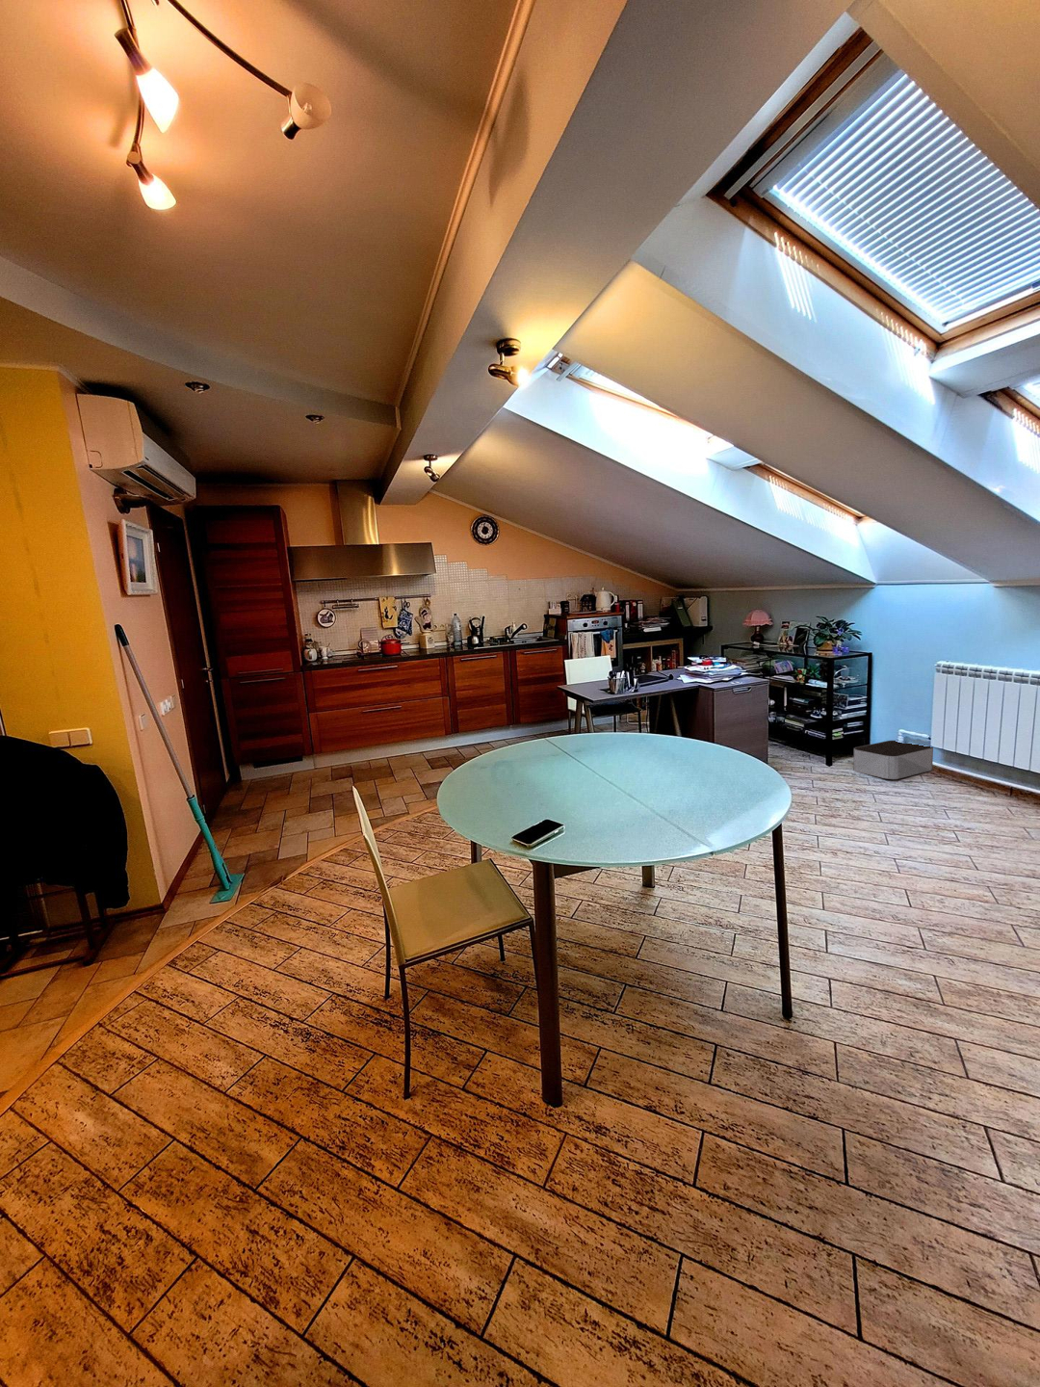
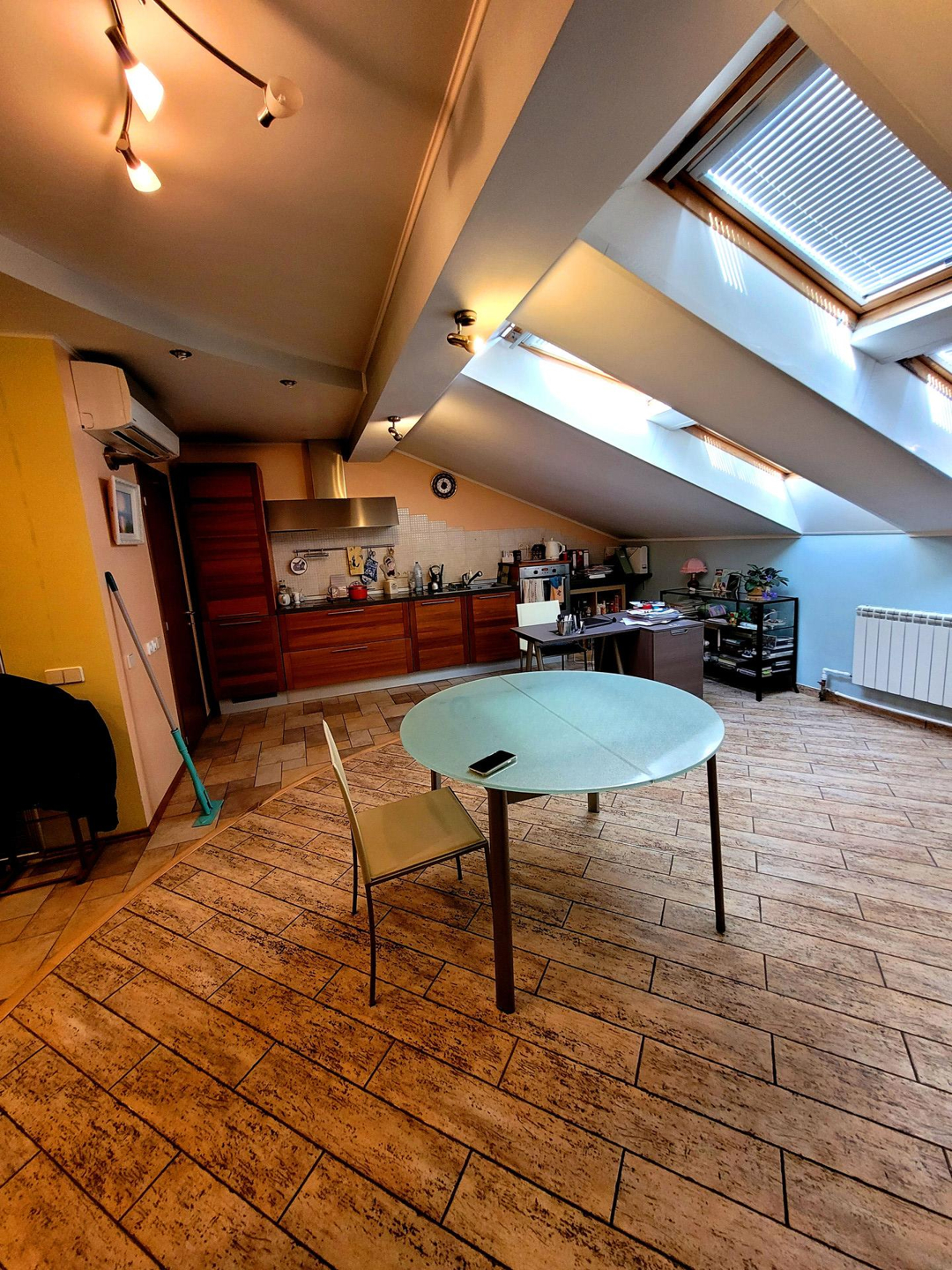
- storage bin [852,739,934,780]
